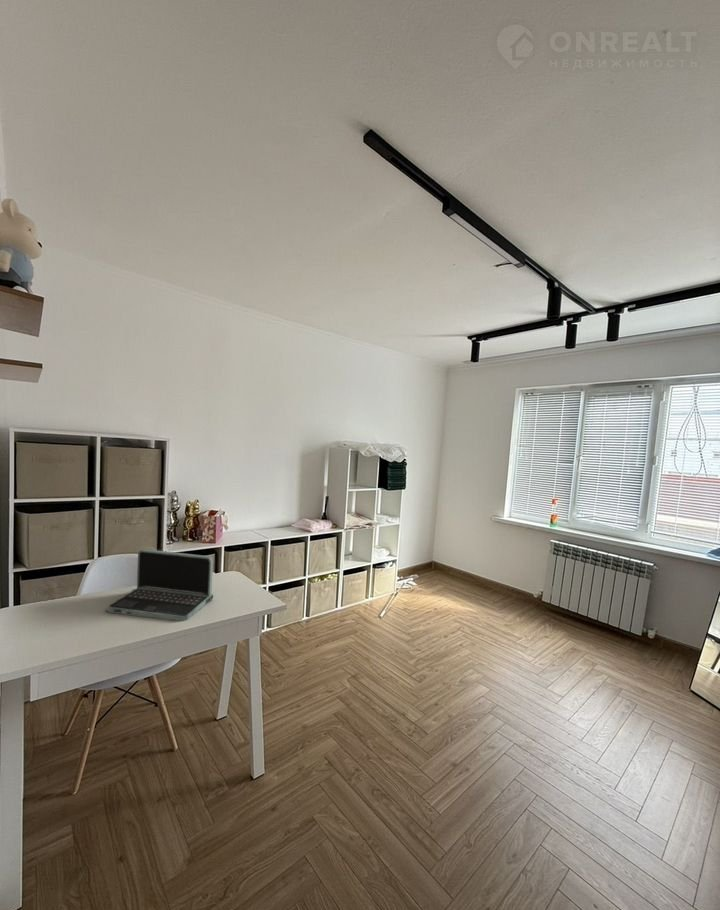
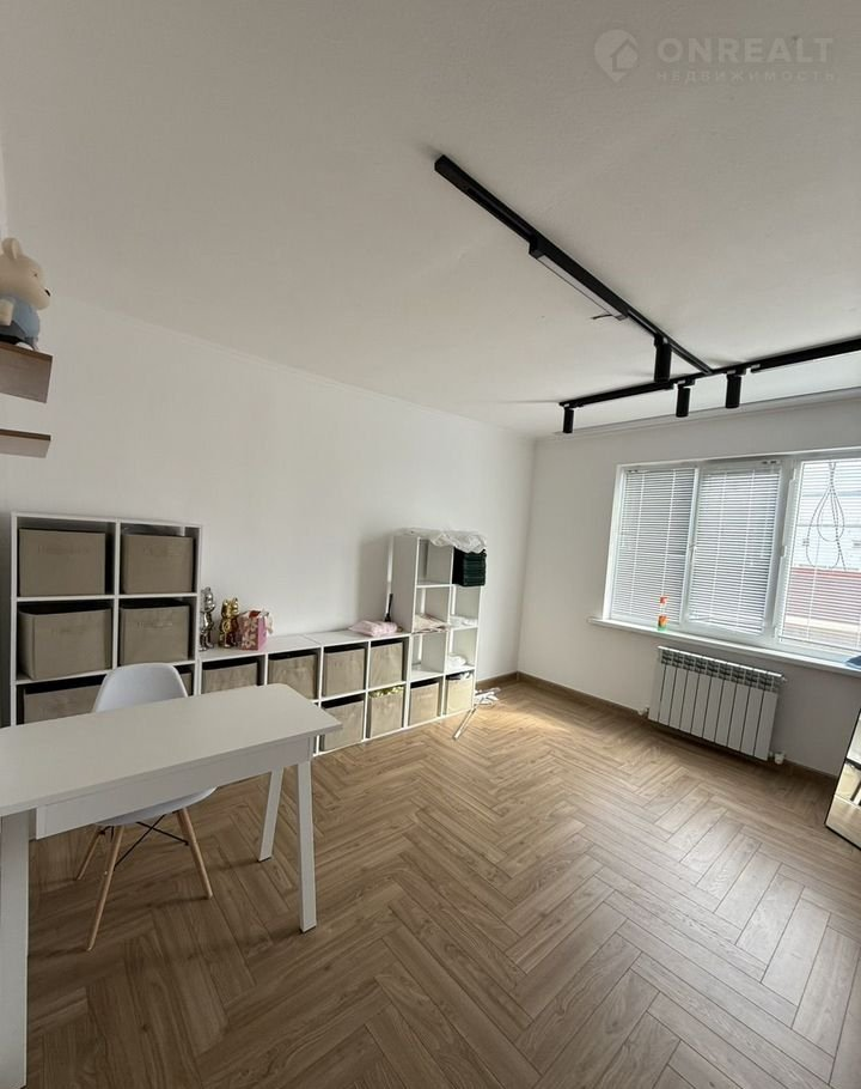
- laptop [106,548,214,622]
